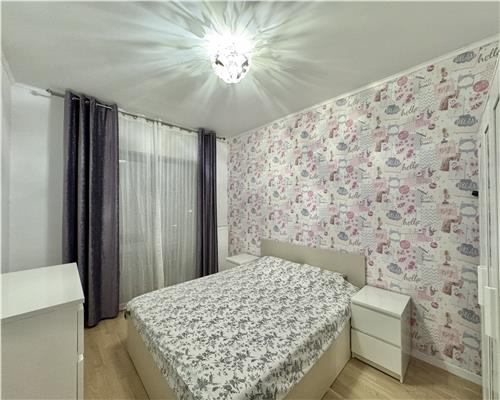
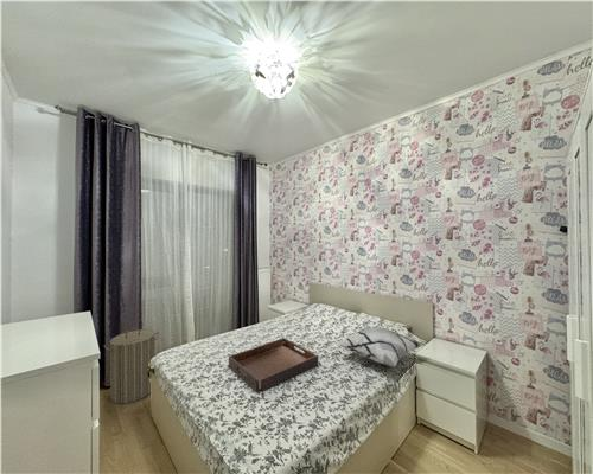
+ serving tray [228,337,319,393]
+ decorative pillow [338,326,425,367]
+ laundry hamper [103,327,161,405]
